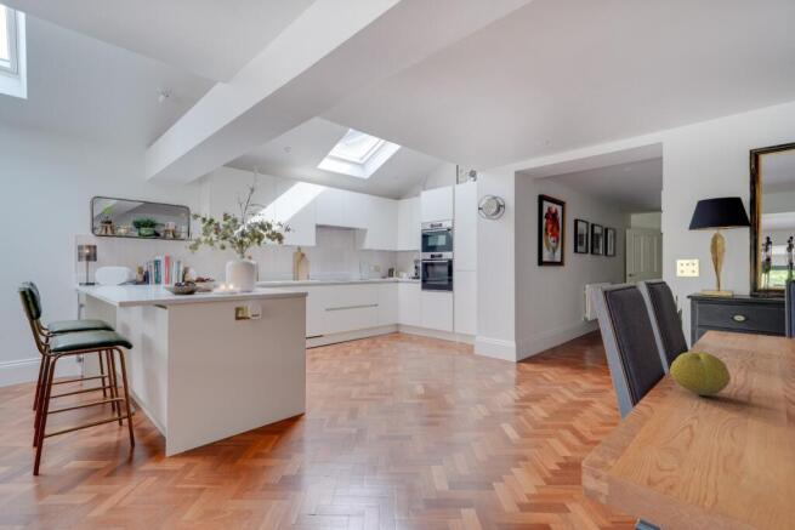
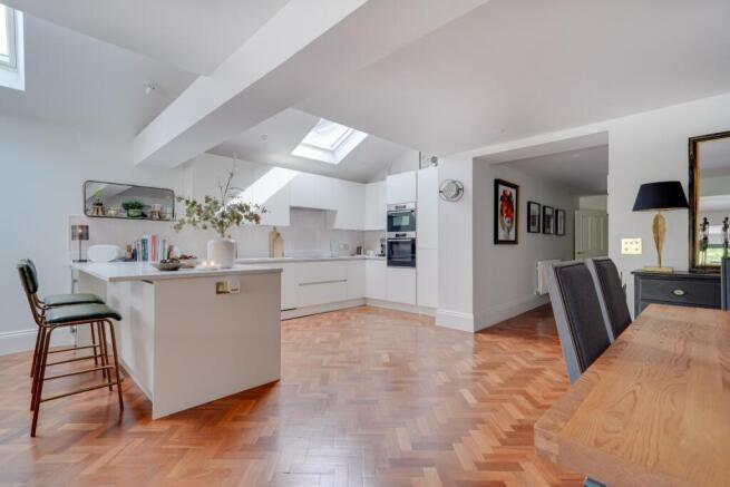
- fruit [669,351,732,397]
